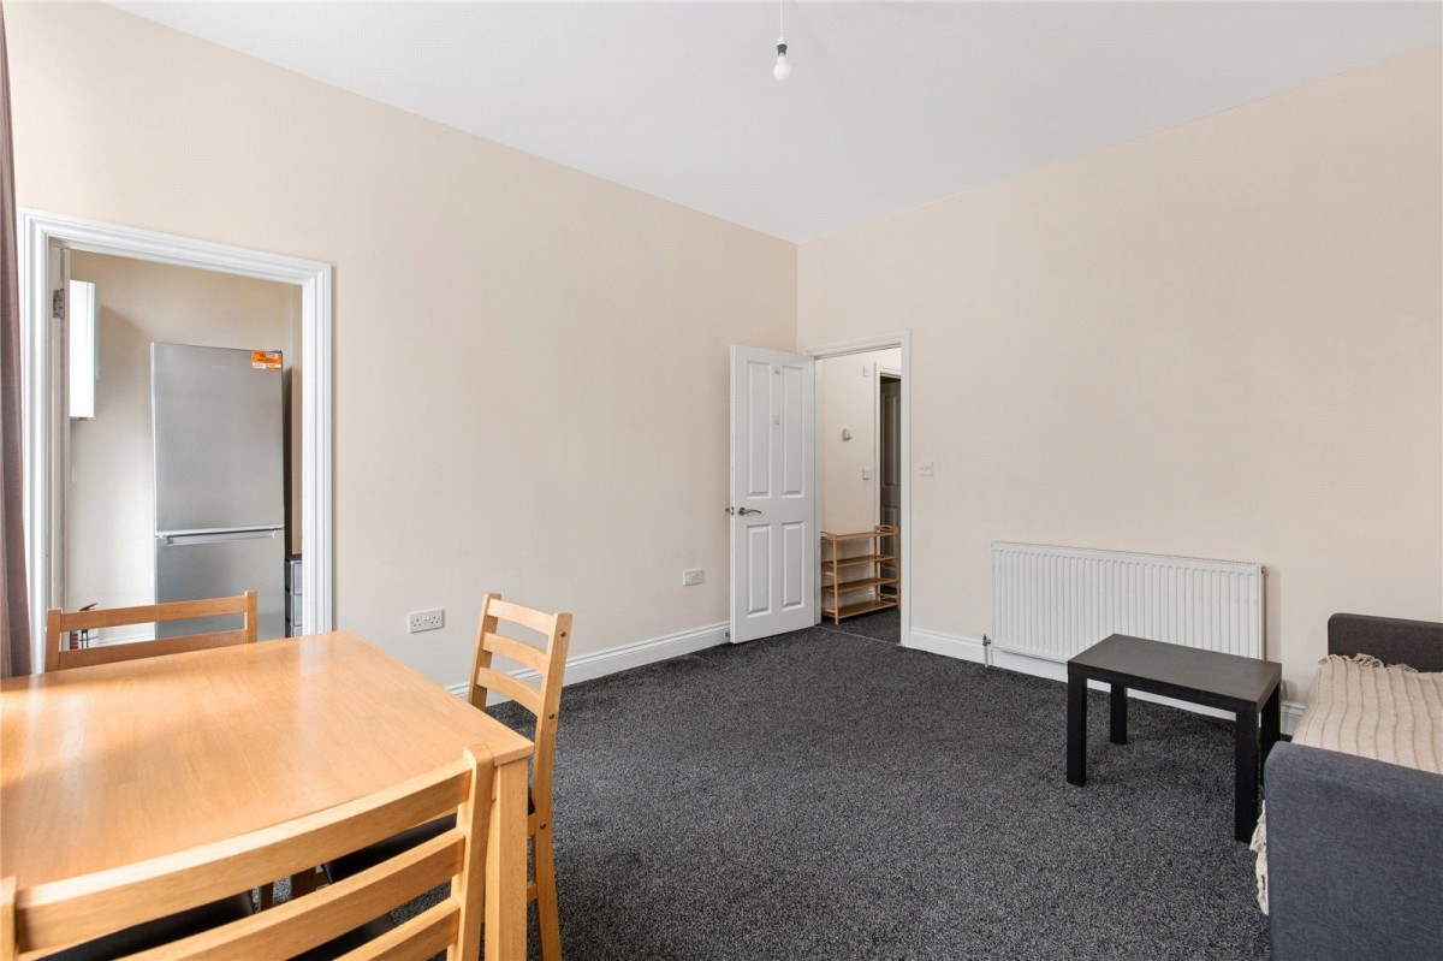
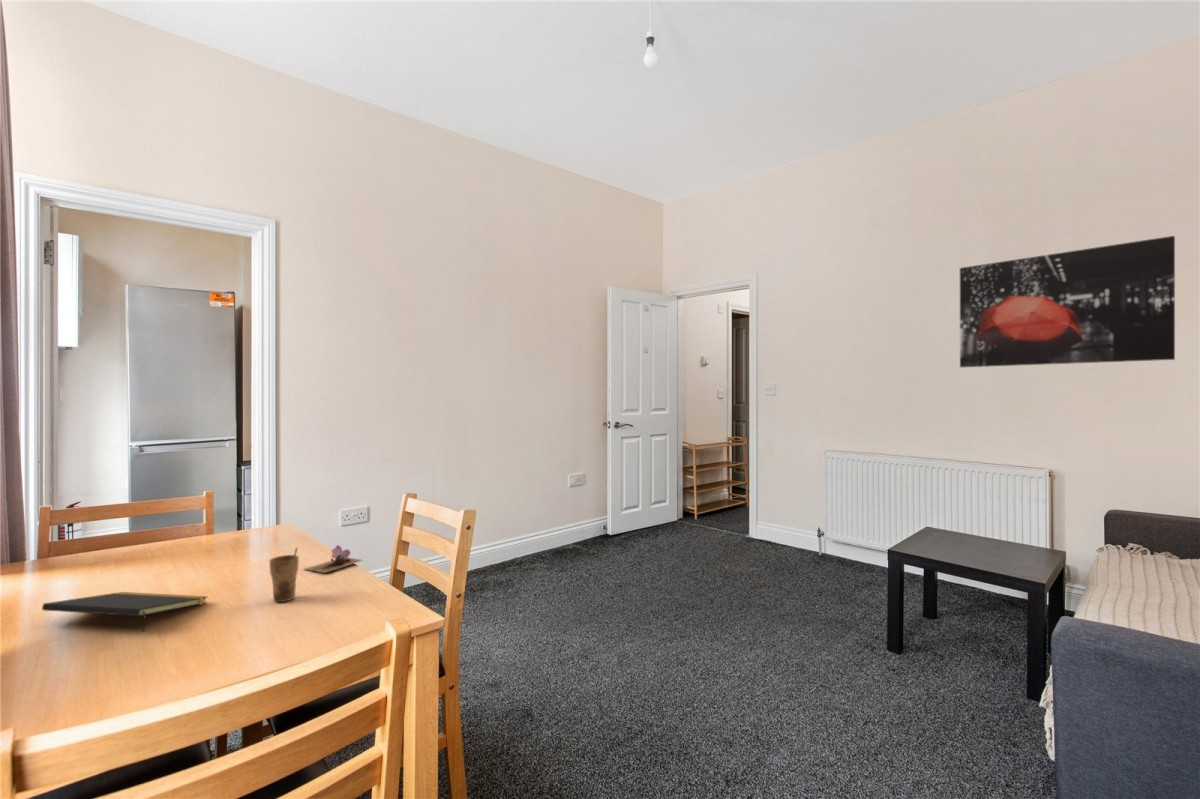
+ wall art [959,235,1176,368]
+ cup [269,547,300,603]
+ flower [304,545,364,574]
+ notepad [41,591,209,633]
